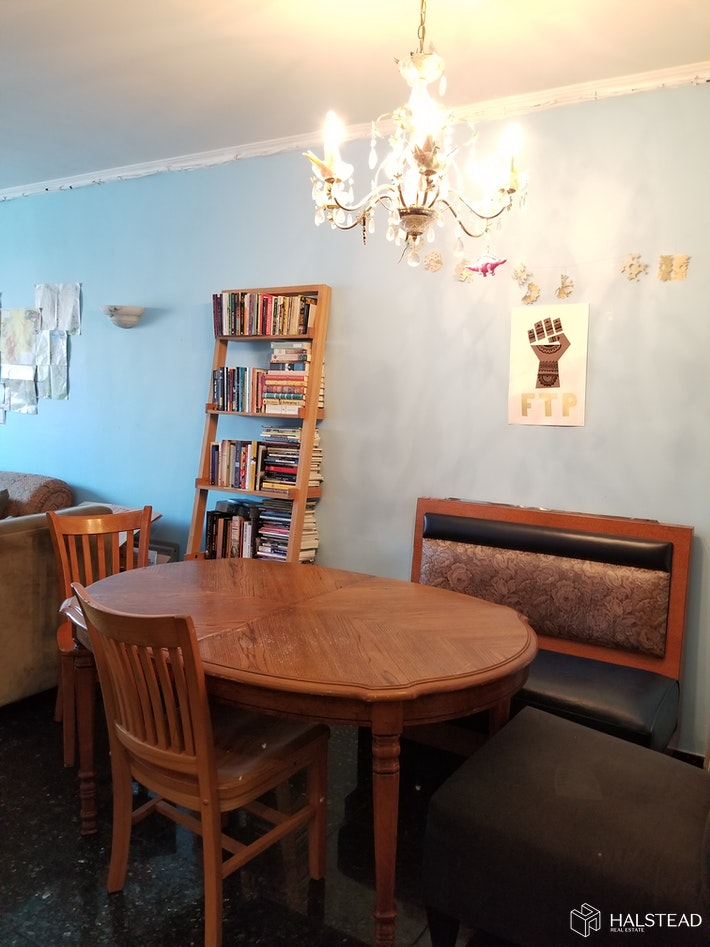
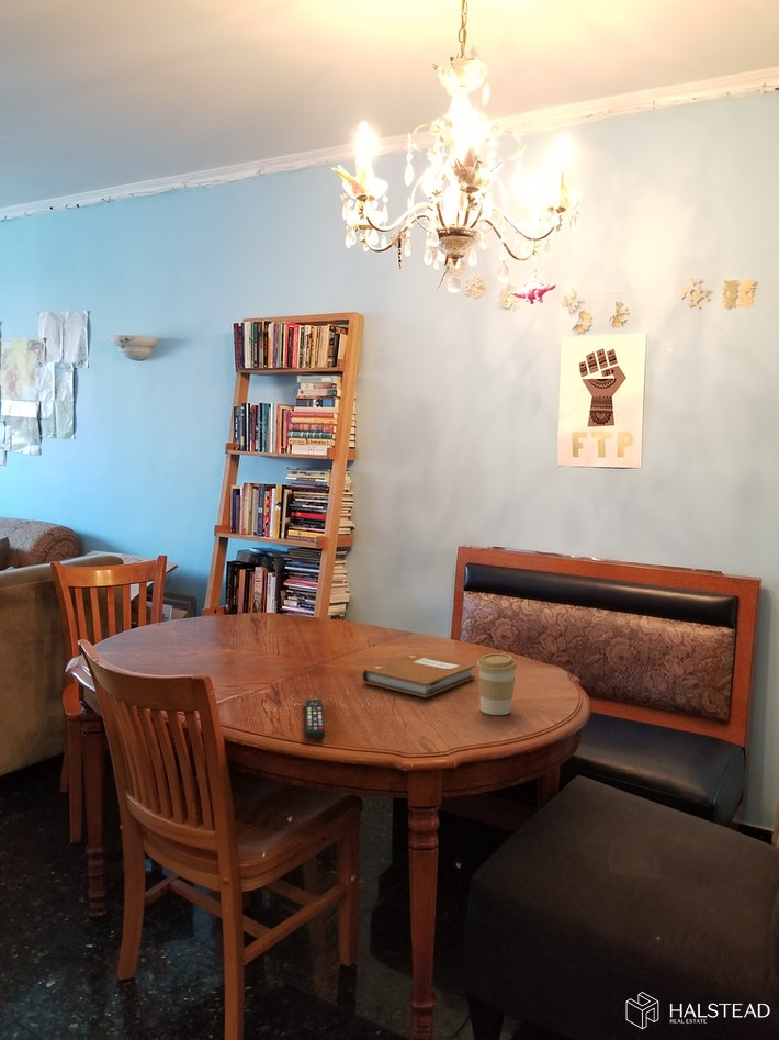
+ coffee cup [476,652,518,716]
+ remote control [304,698,326,739]
+ notebook [361,653,476,698]
